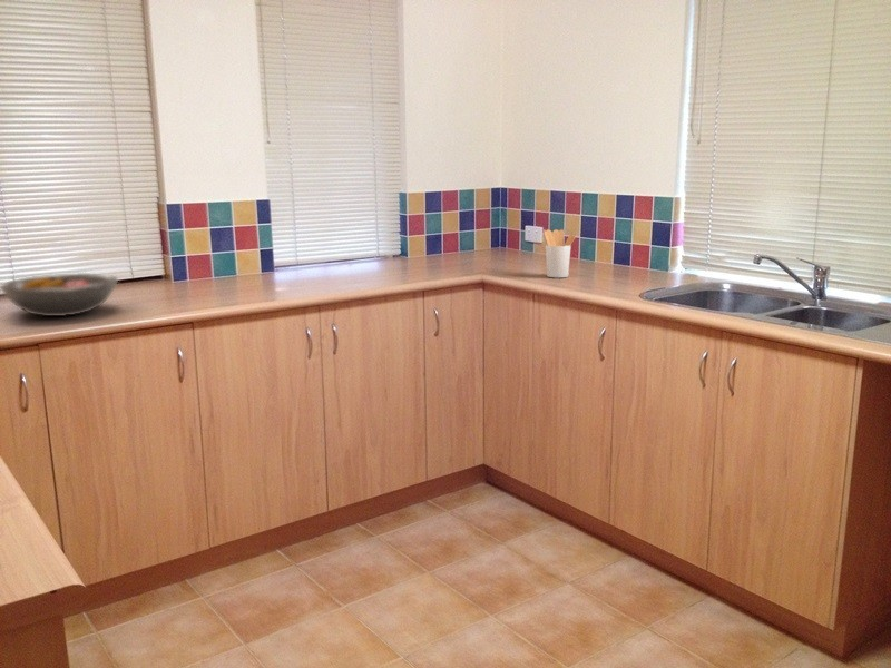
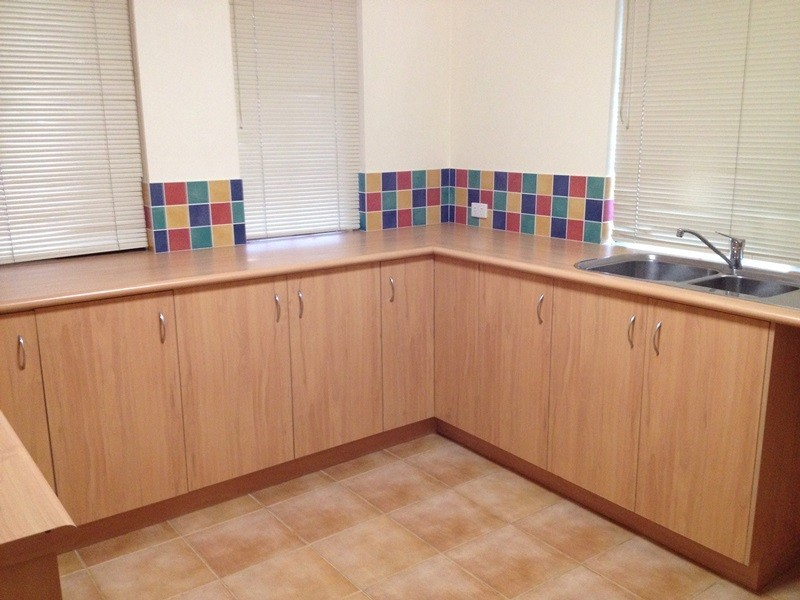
- fruit bowl [0,272,119,317]
- utensil holder [542,228,577,278]
